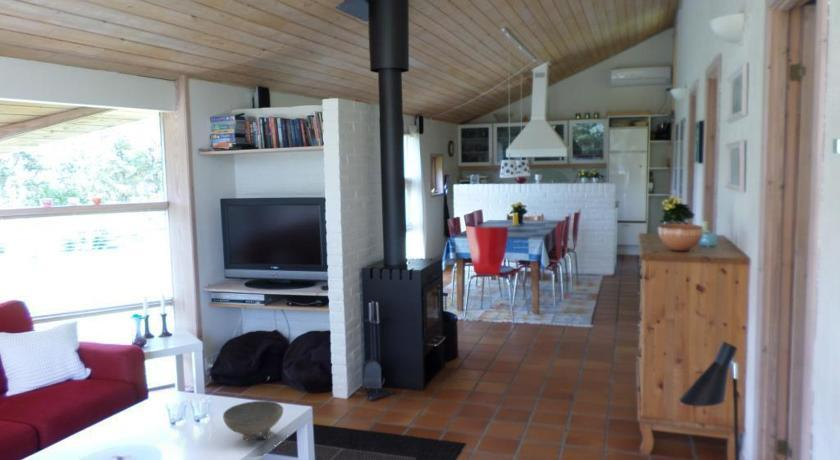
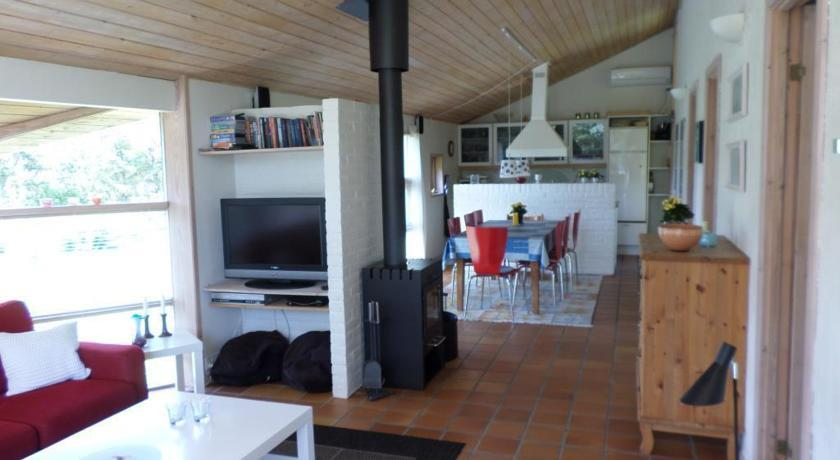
- bowl [222,400,284,442]
